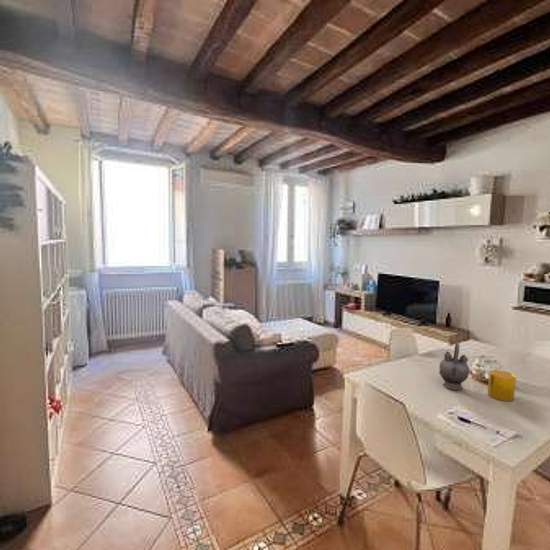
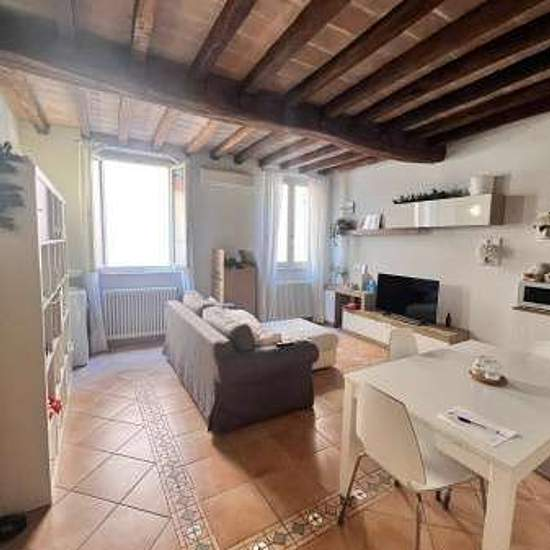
- teapot [438,341,470,391]
- cup [487,369,517,402]
